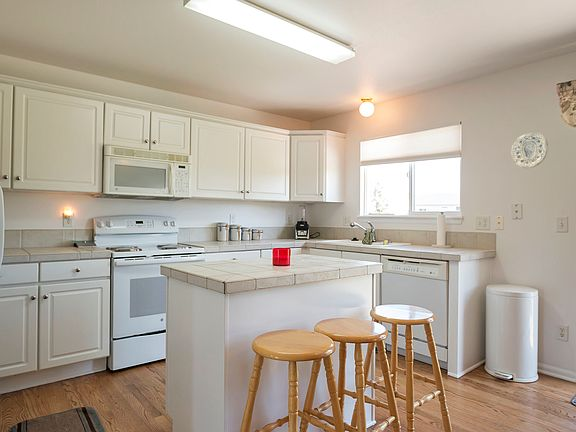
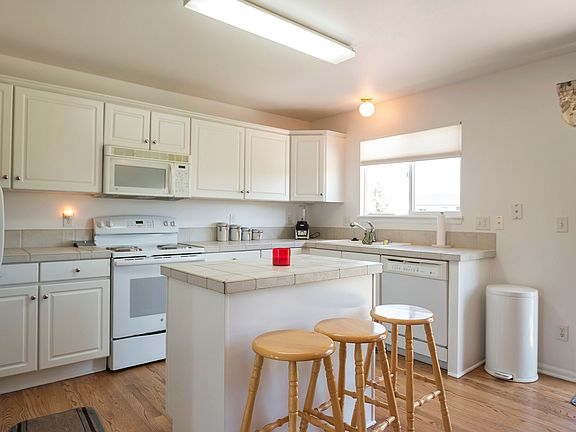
- decorative plate [510,132,548,169]
